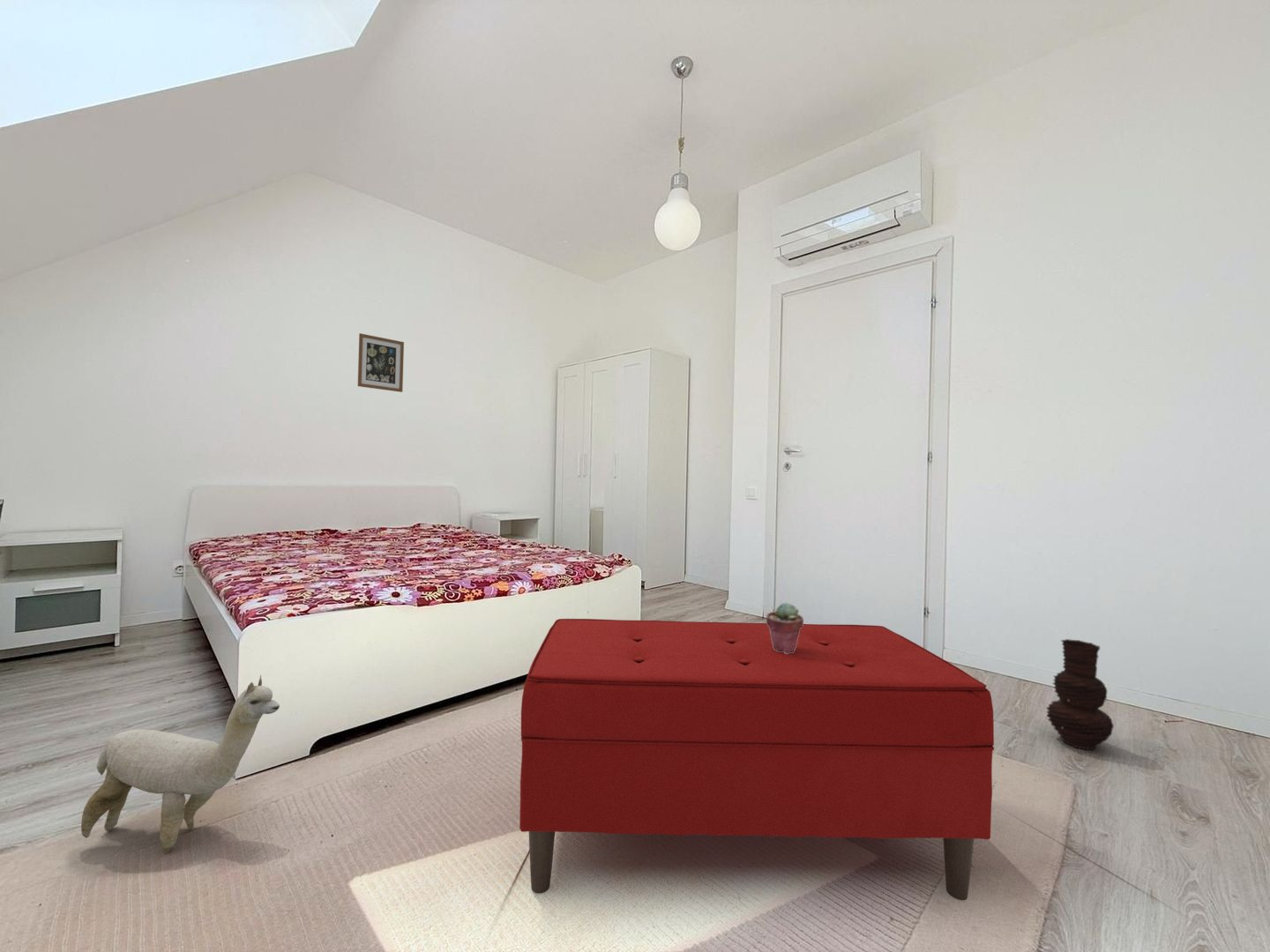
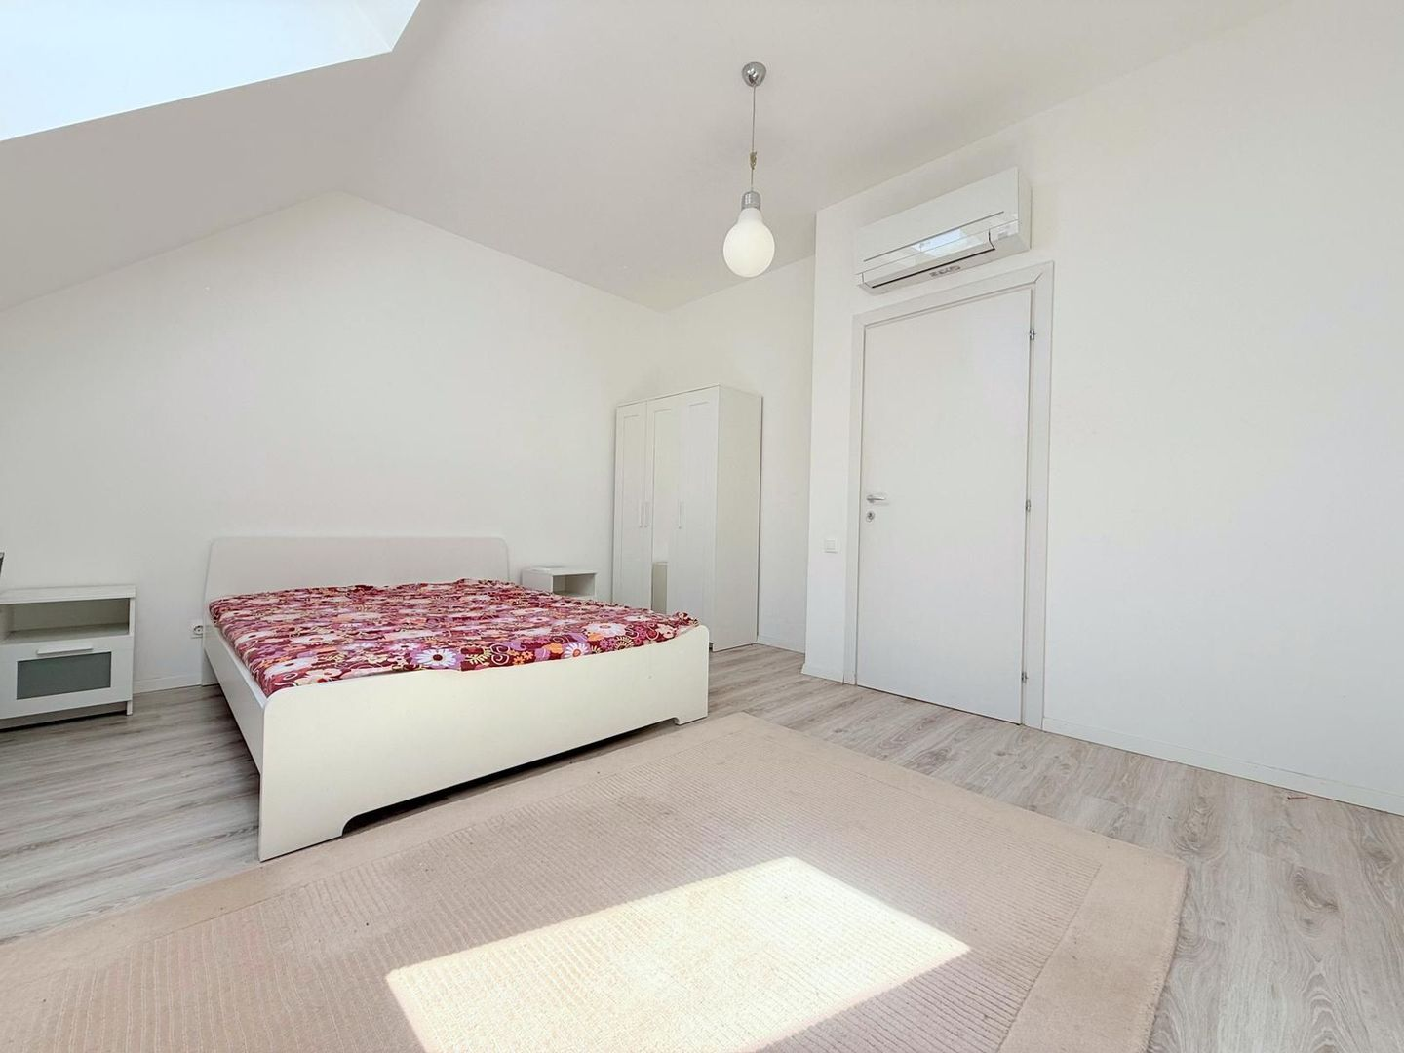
- potted succulent [766,601,804,654]
- wall art [357,332,405,393]
- bench [519,618,995,901]
- plush toy [80,674,280,854]
- vase [1046,638,1115,751]
